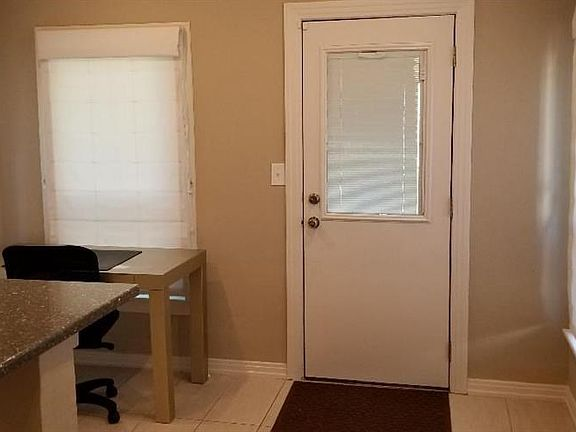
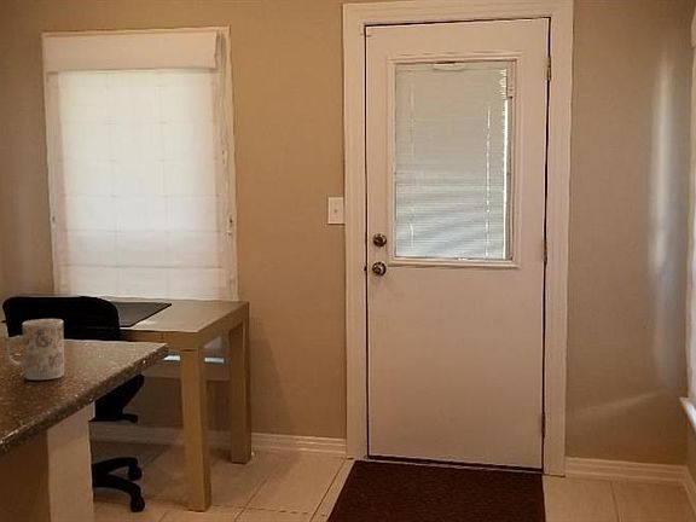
+ mug [5,318,65,381]
